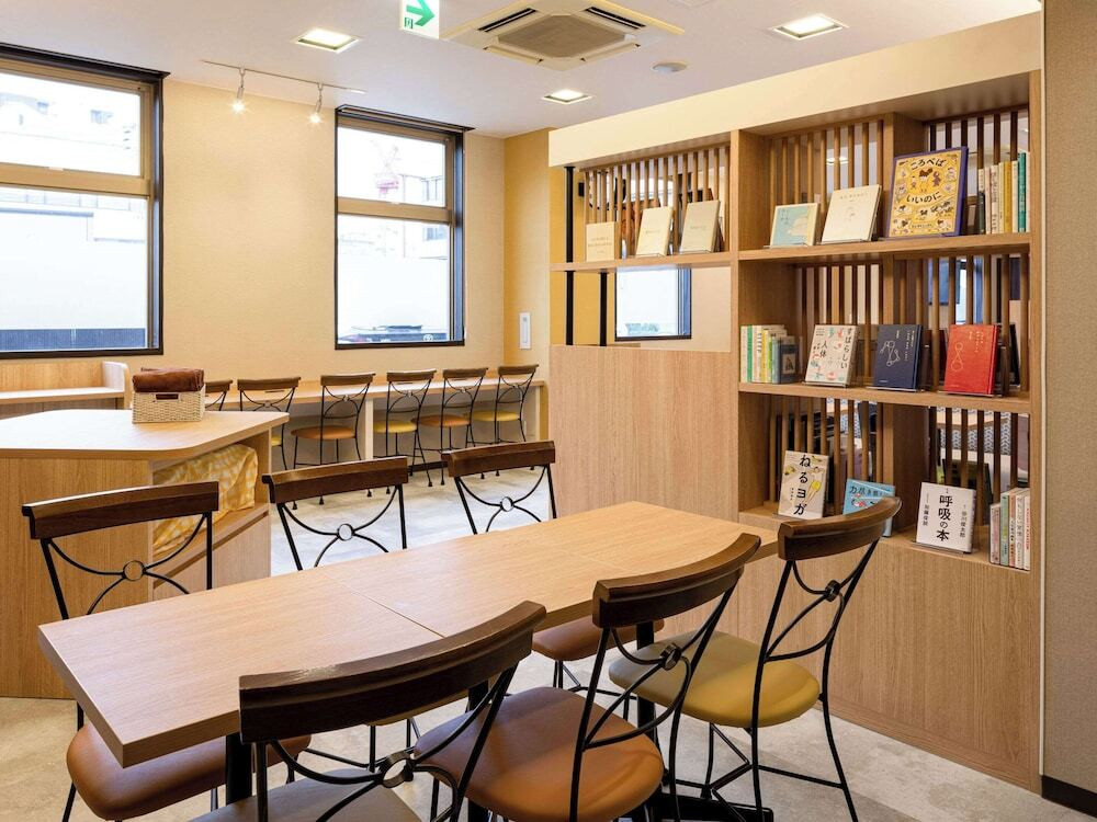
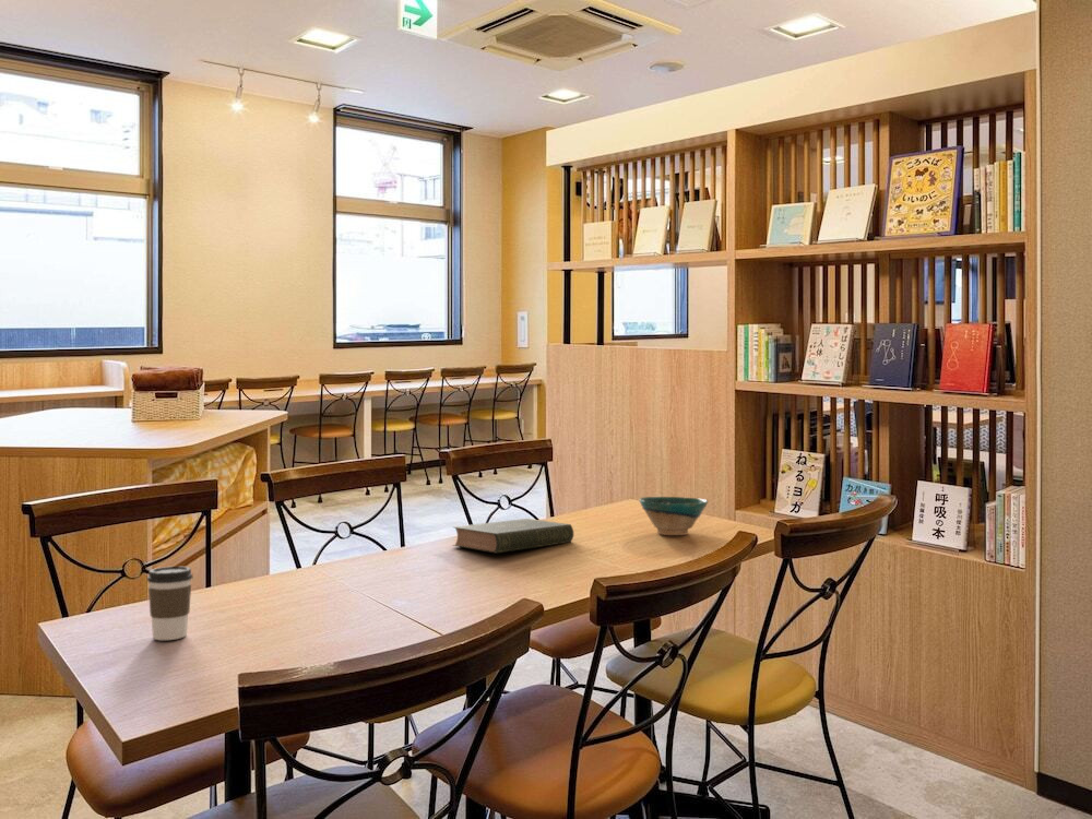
+ bowl [638,496,709,536]
+ book [451,518,574,555]
+ coffee cup [146,566,193,641]
